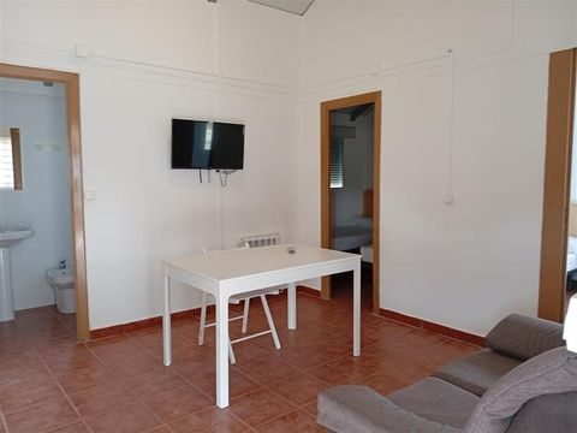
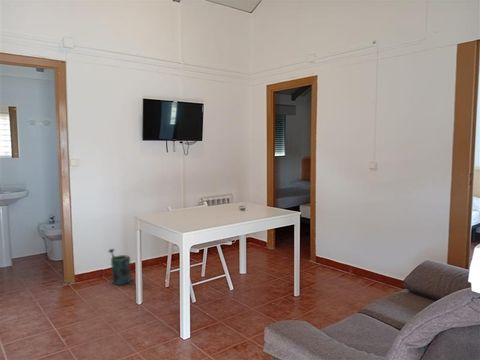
+ watering can [107,248,132,286]
